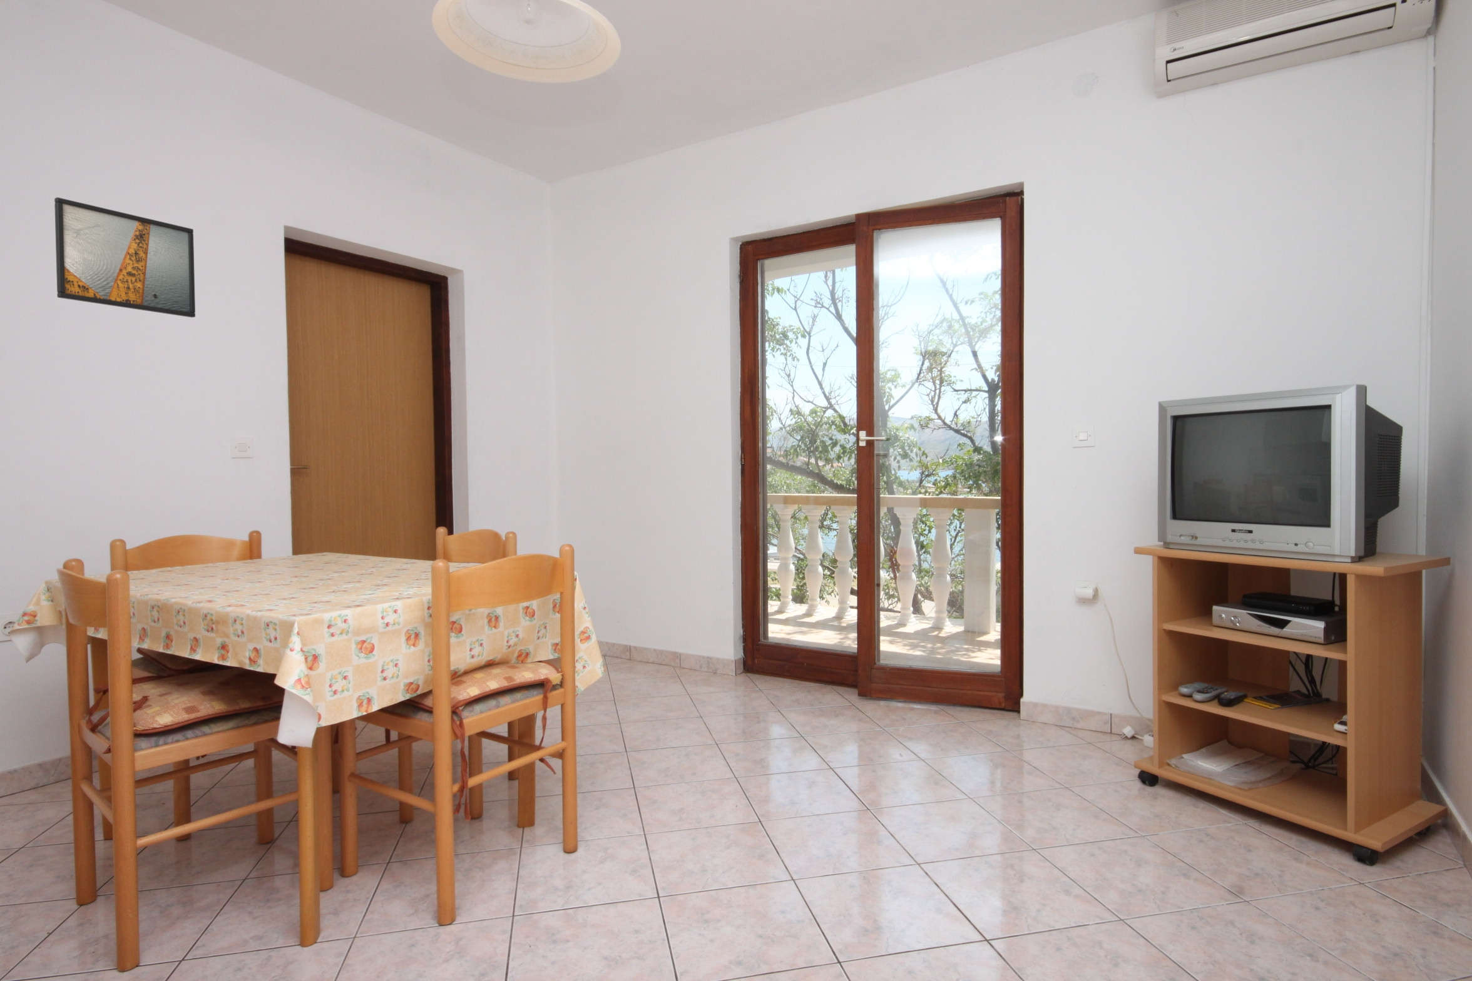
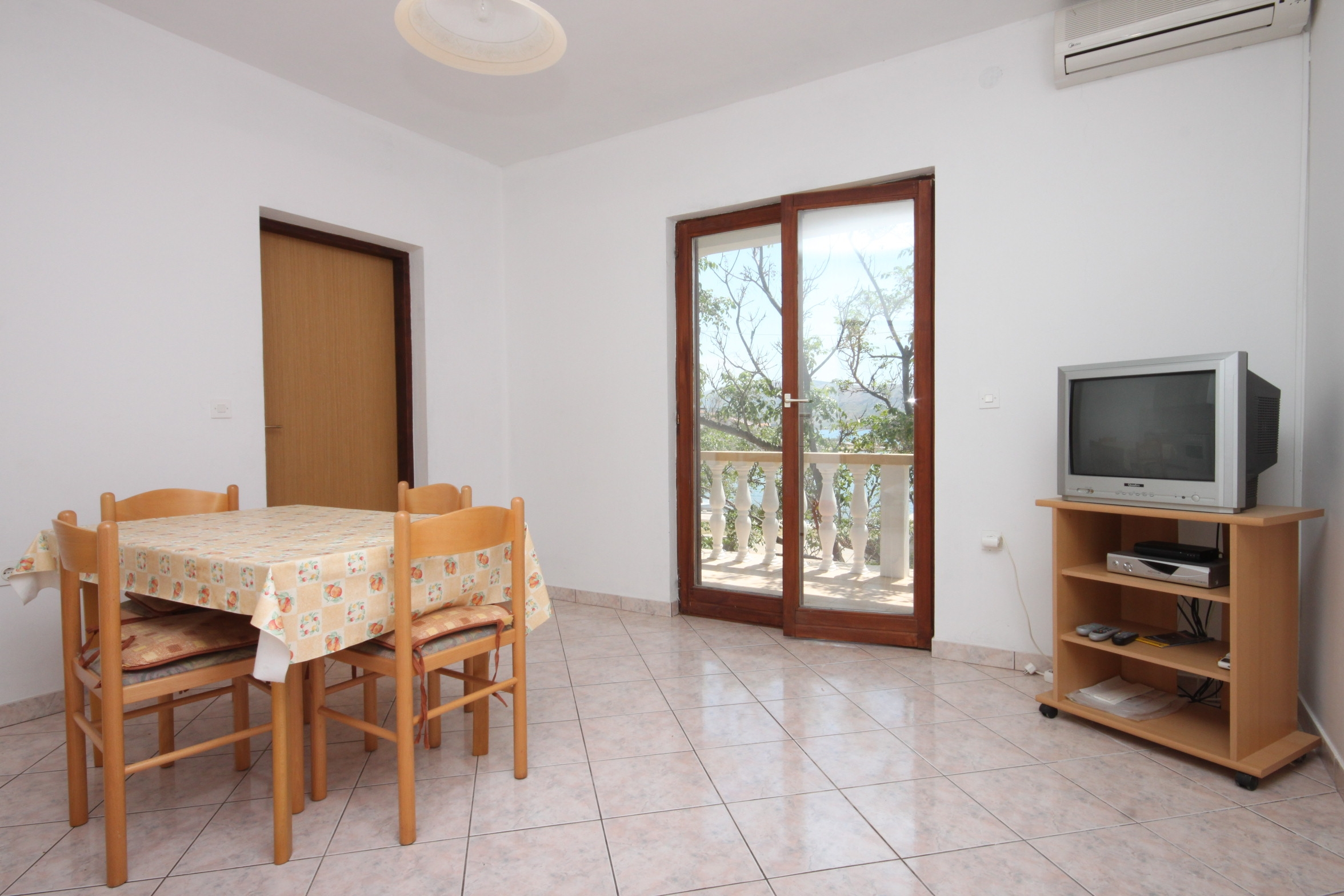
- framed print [54,196,196,319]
